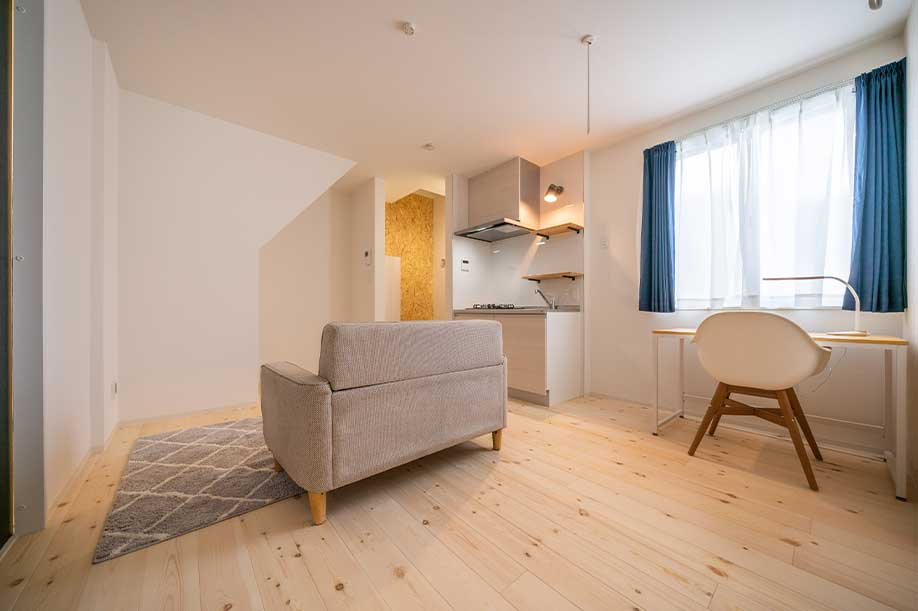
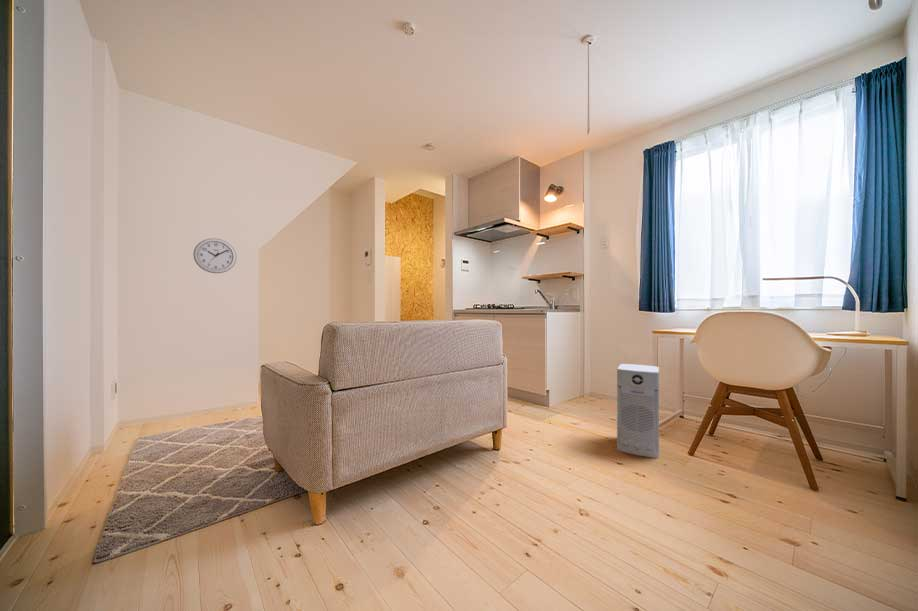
+ air purifier [616,363,660,459]
+ wall clock [193,237,238,274]
